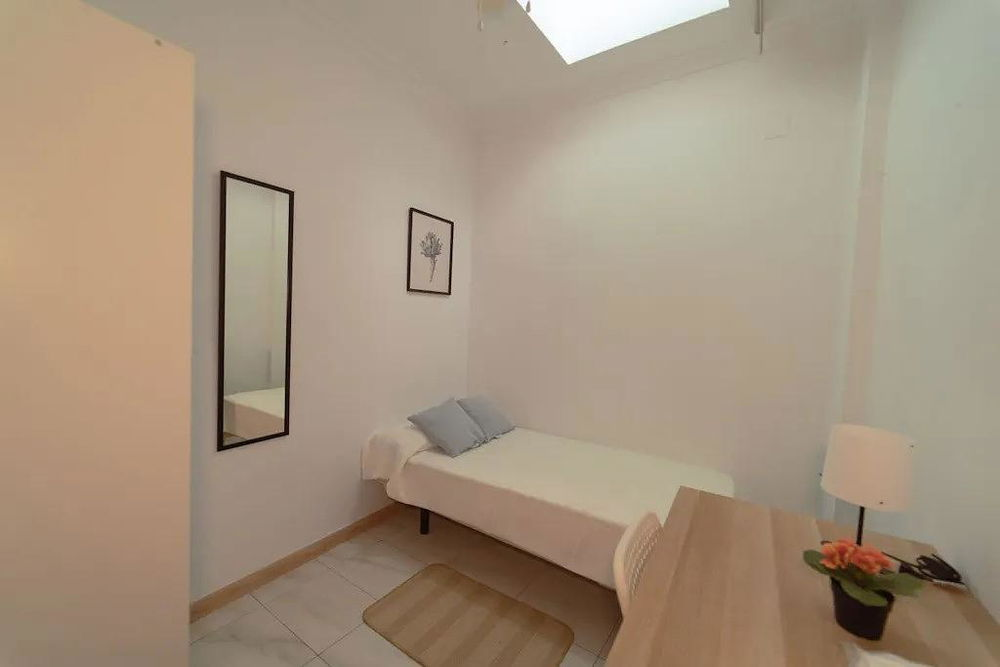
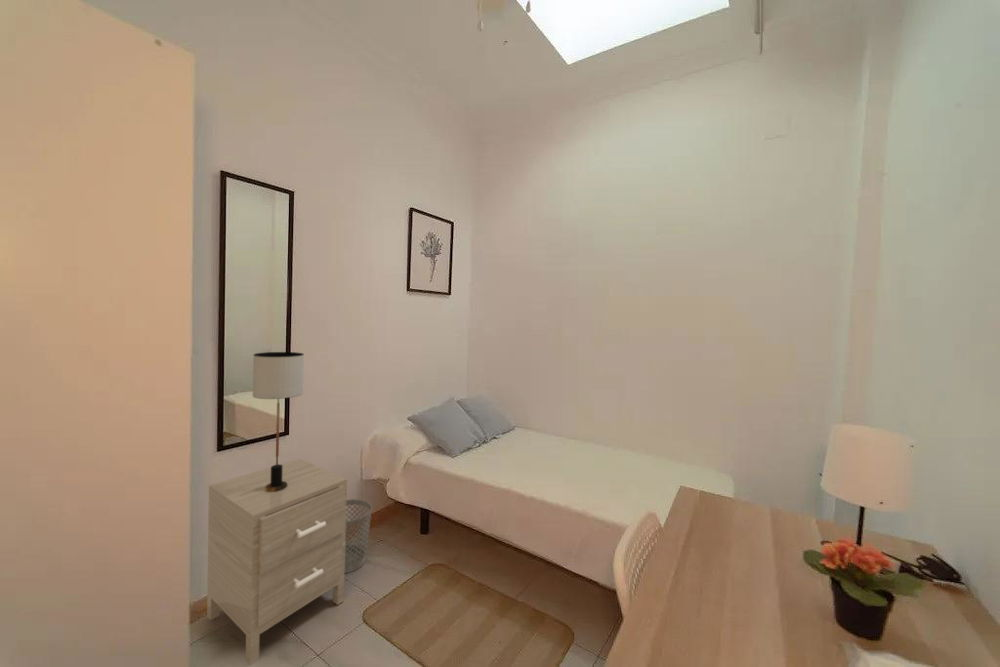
+ table lamp [252,351,305,492]
+ wastebasket [344,498,373,575]
+ nightstand [206,458,348,666]
